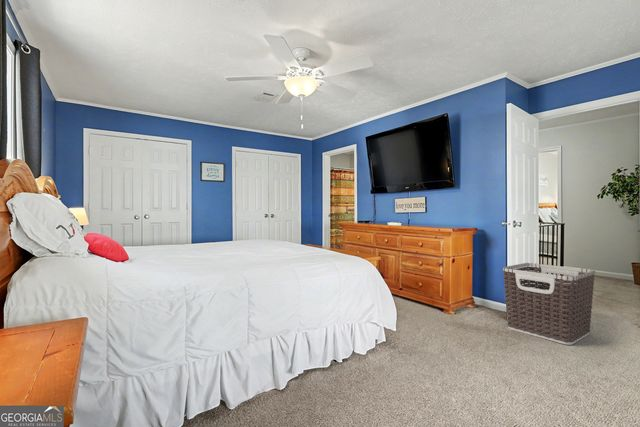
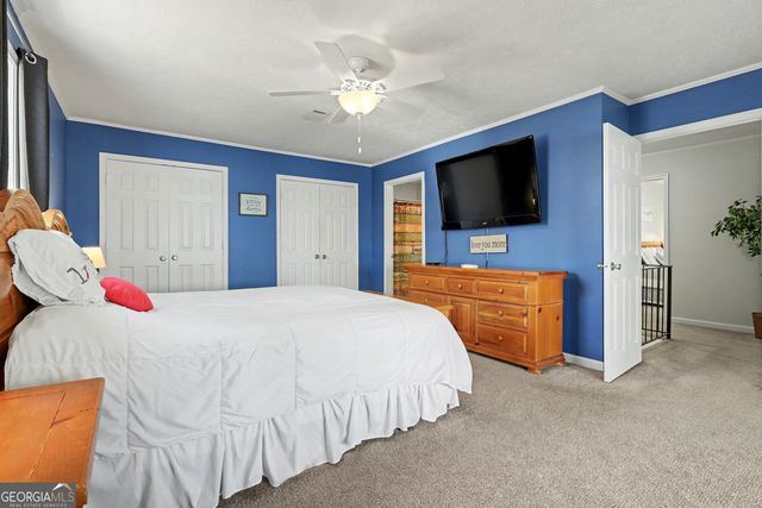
- clothes hamper [502,262,596,346]
